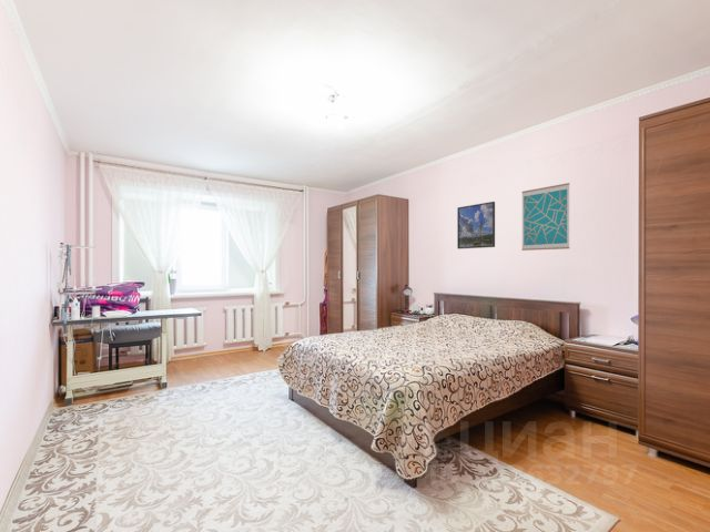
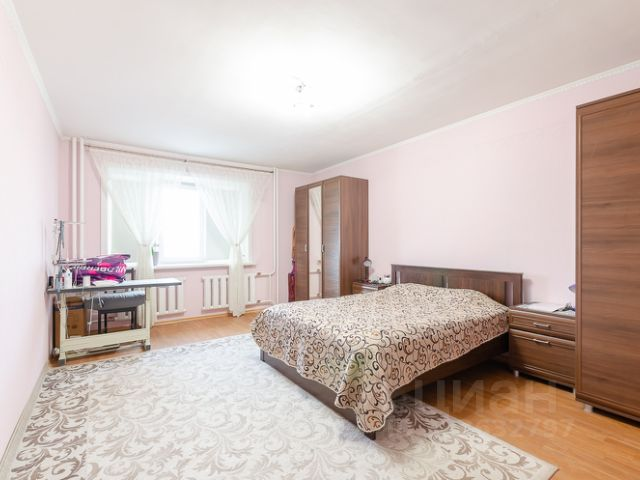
- wall art [520,182,570,252]
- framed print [456,201,496,249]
